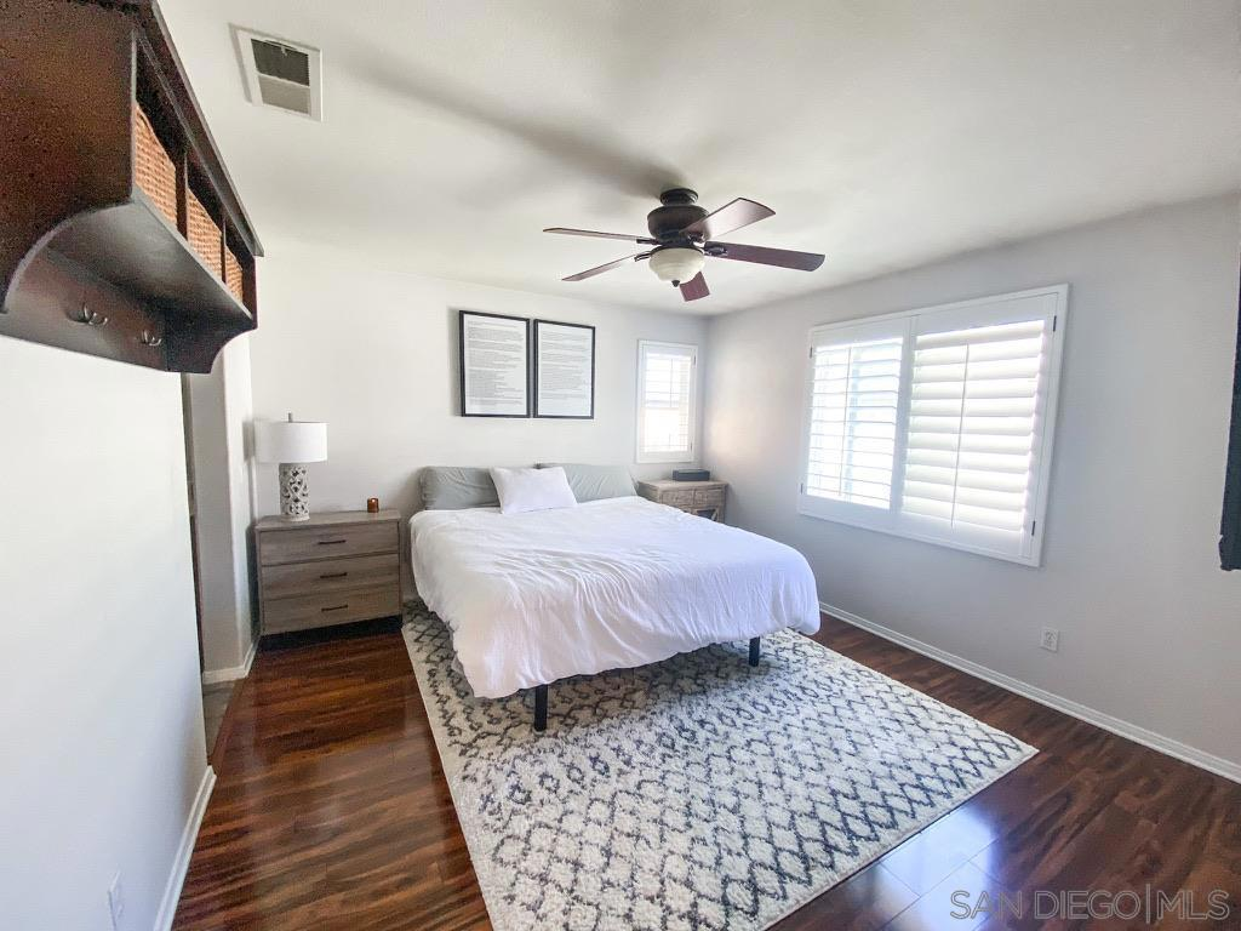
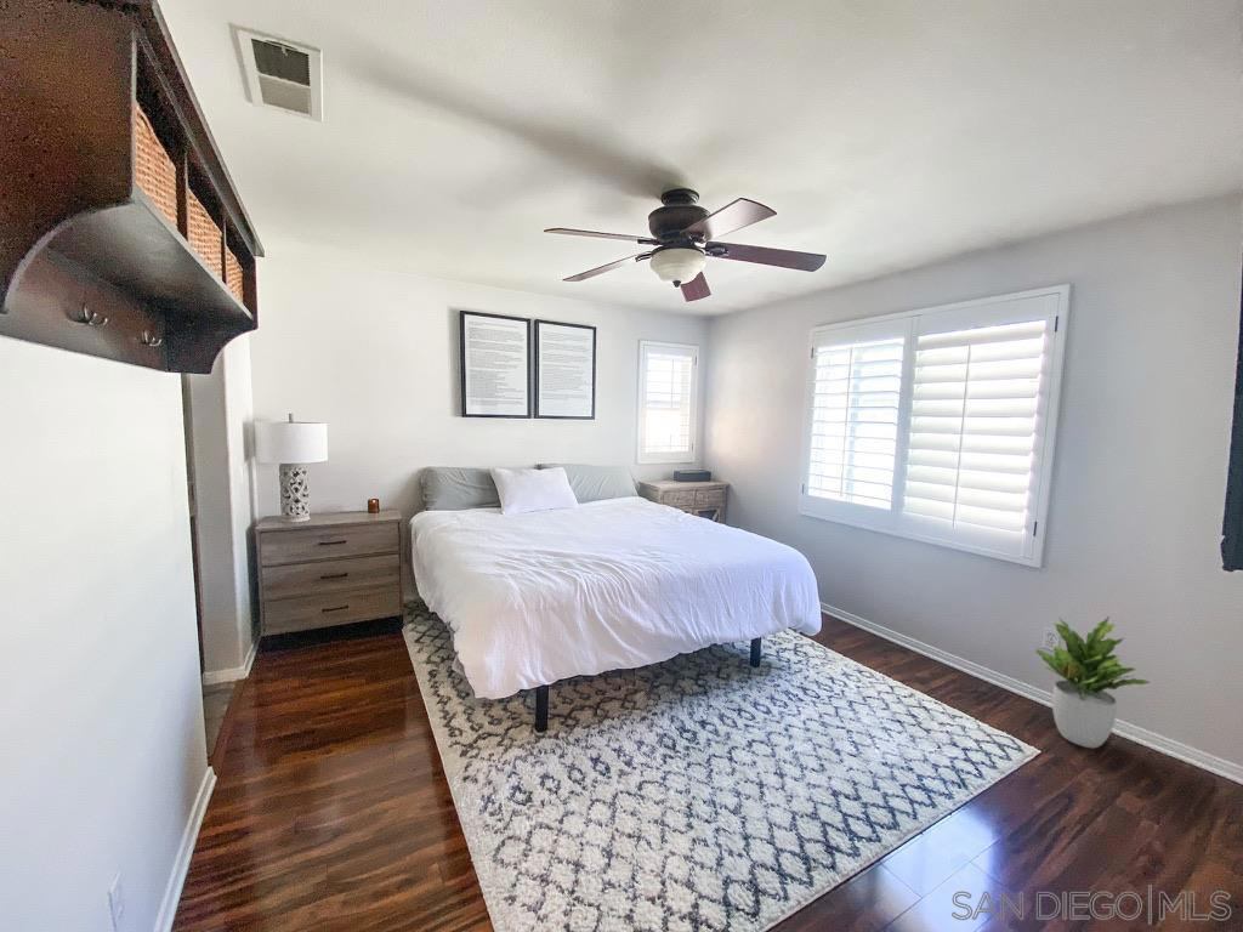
+ potted plant [1035,615,1152,749]
